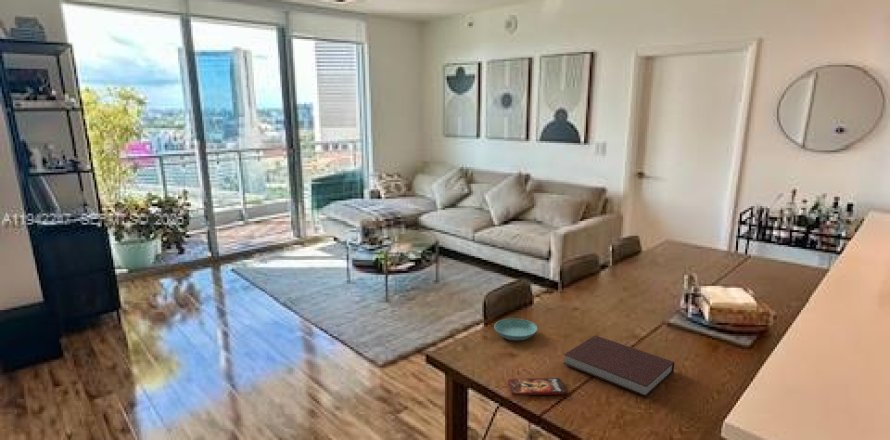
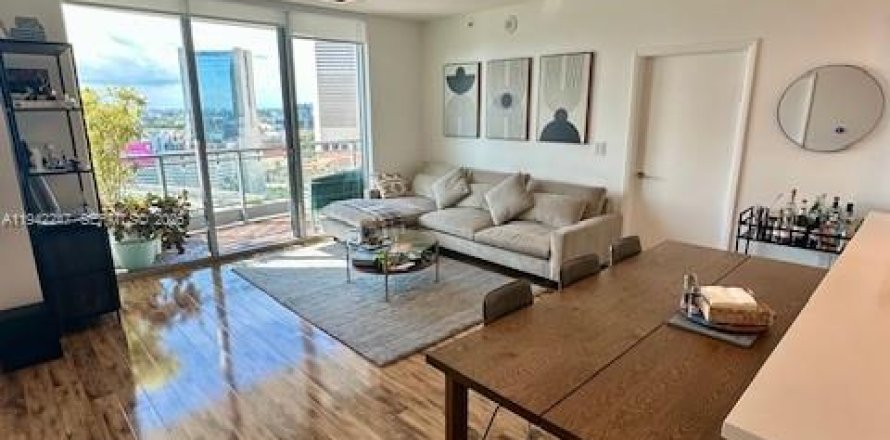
- smartphone [507,377,568,396]
- saucer [493,318,538,341]
- notebook [562,334,675,398]
